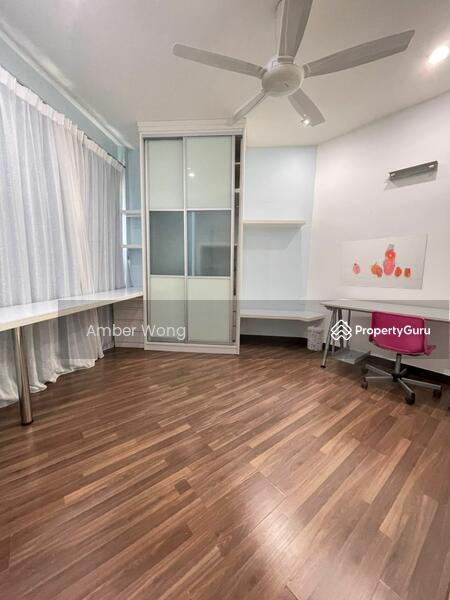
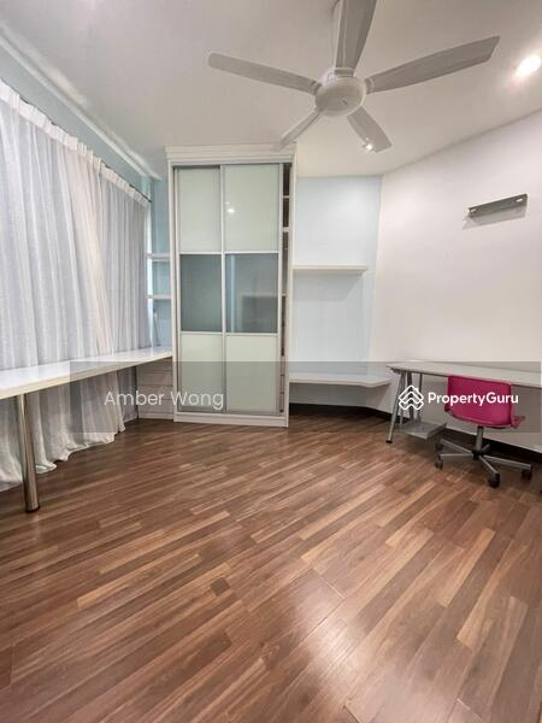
- trash can [307,325,325,352]
- wall art [338,233,429,291]
